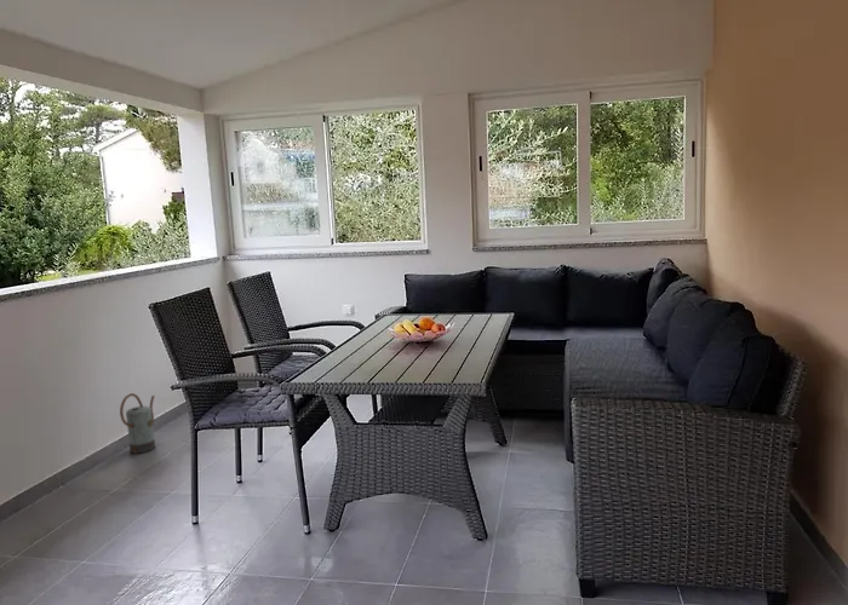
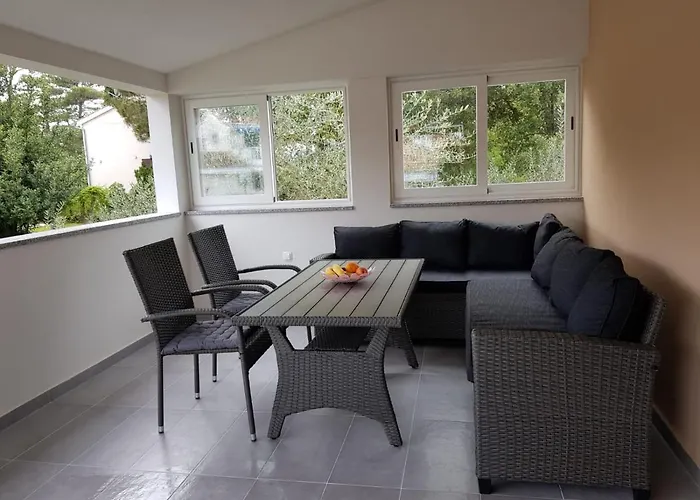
- watering can [119,392,156,455]
